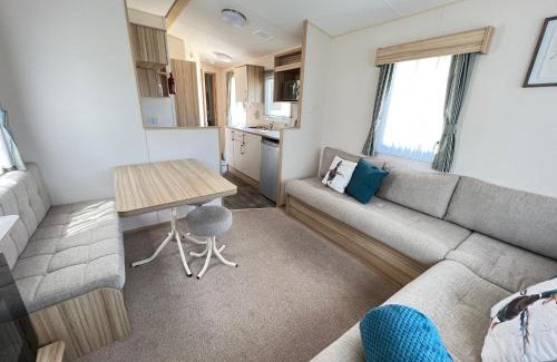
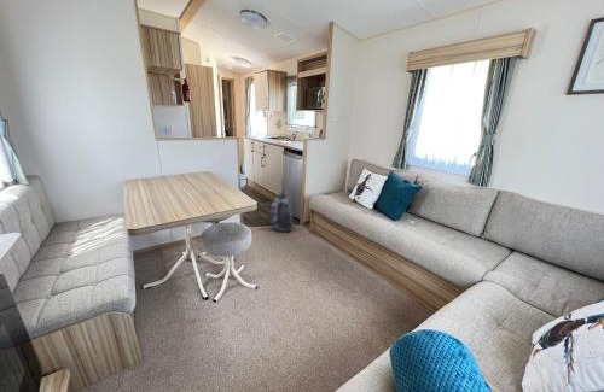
+ backpack [269,189,294,234]
